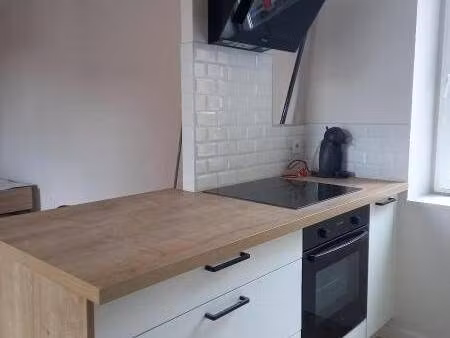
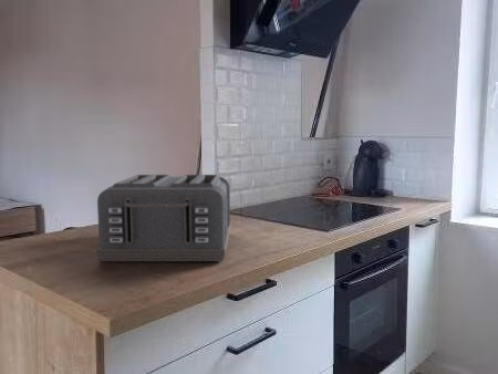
+ toaster [95,174,232,262]
